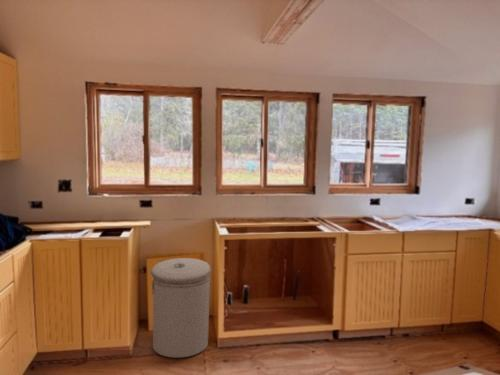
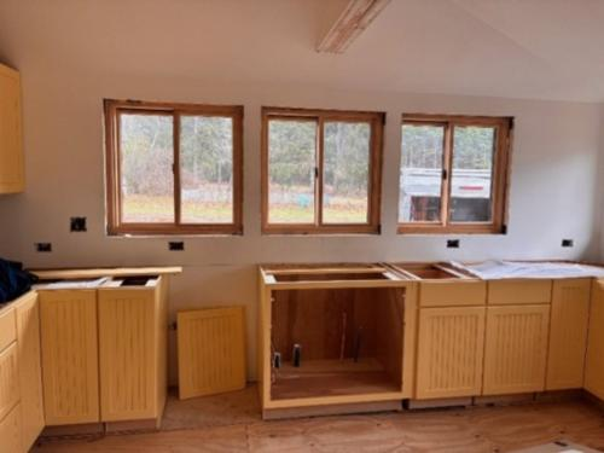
- can [150,257,212,358]
